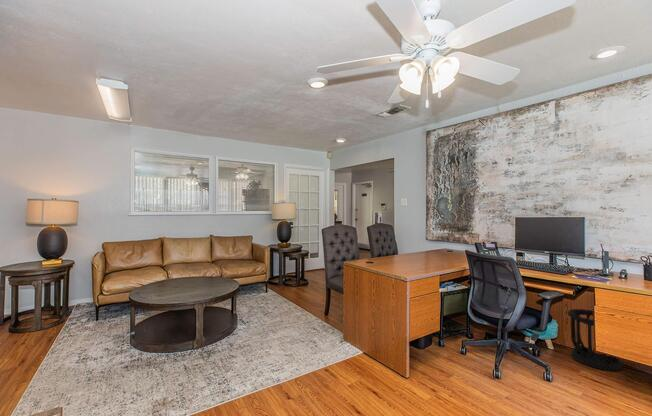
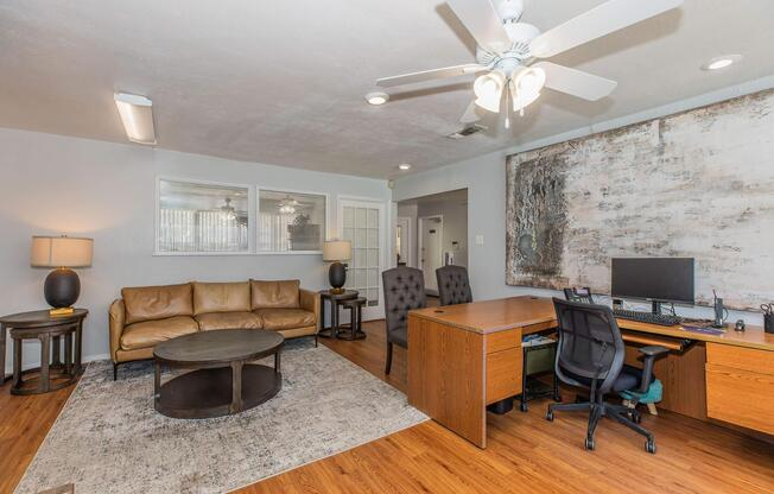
- wastebasket [567,308,624,372]
